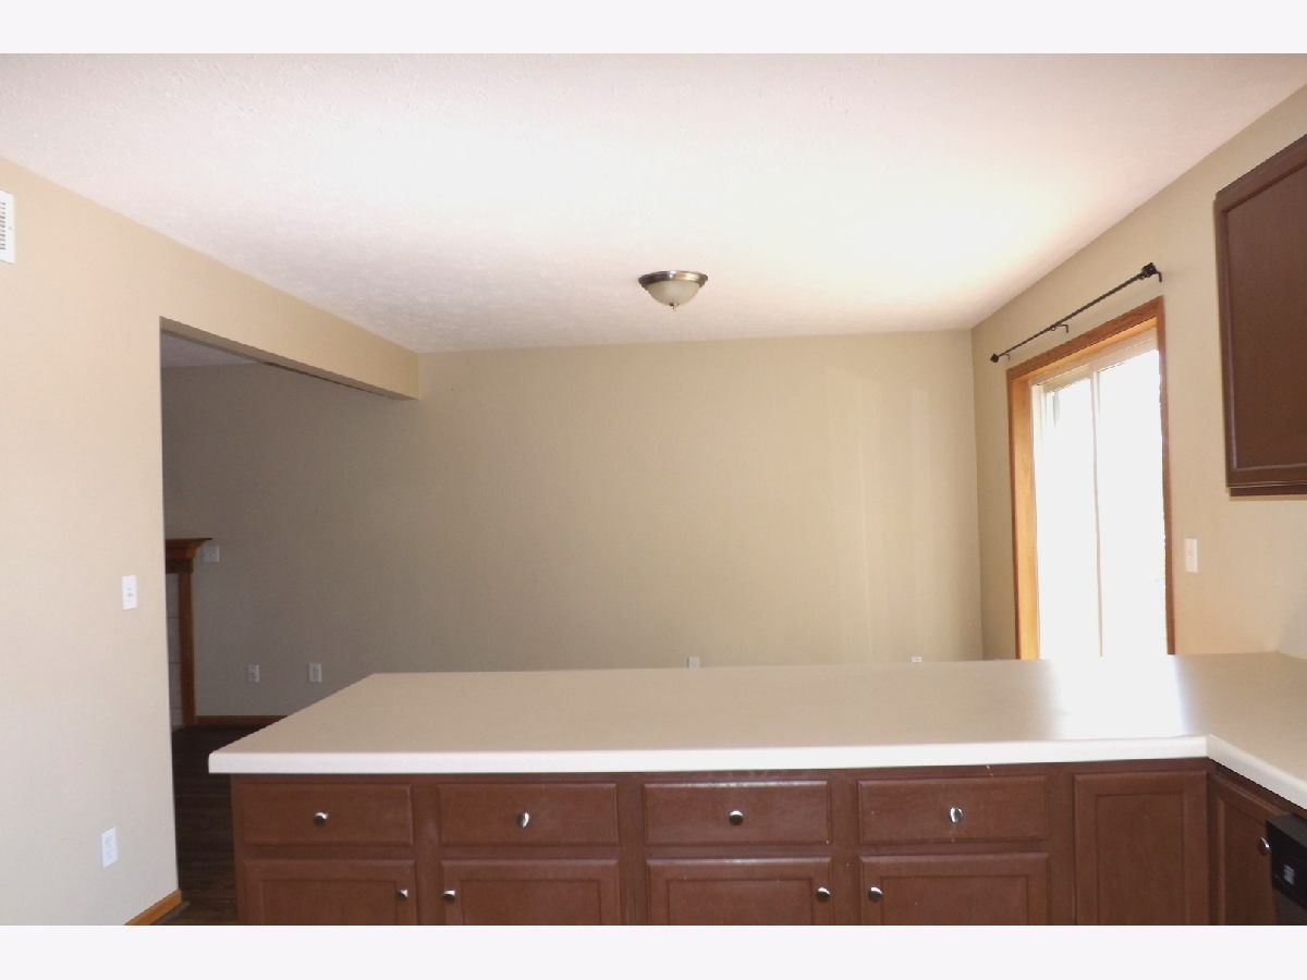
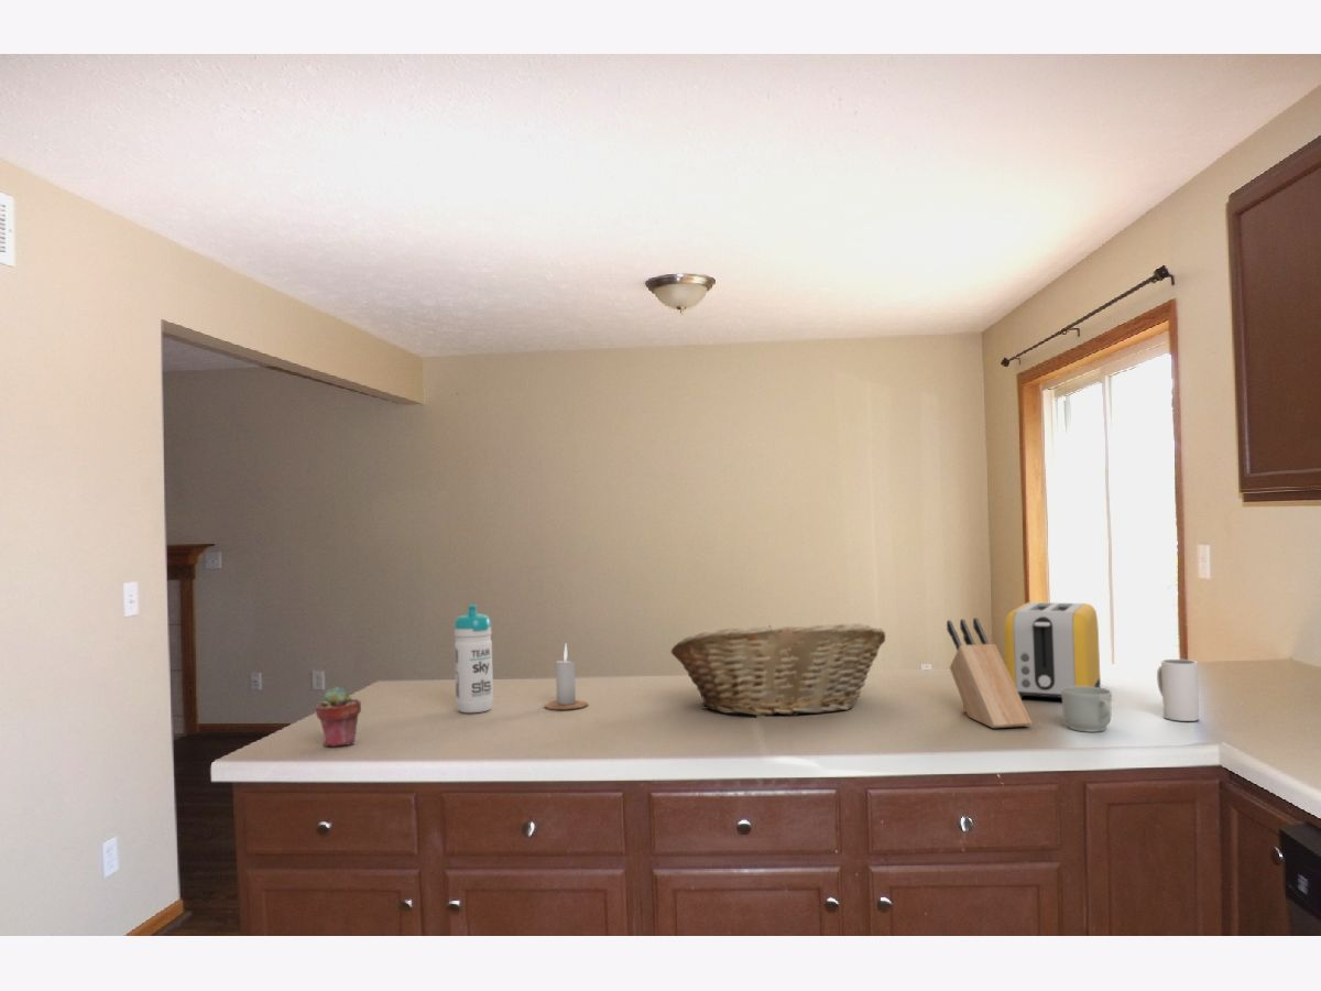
+ water bottle [452,603,494,714]
+ fruit basket [670,622,887,717]
+ toaster [1003,601,1102,700]
+ potted succulent [315,685,362,748]
+ knife block [946,617,1034,729]
+ mug [1061,686,1113,733]
+ mug [1156,658,1201,722]
+ candle [544,643,589,710]
